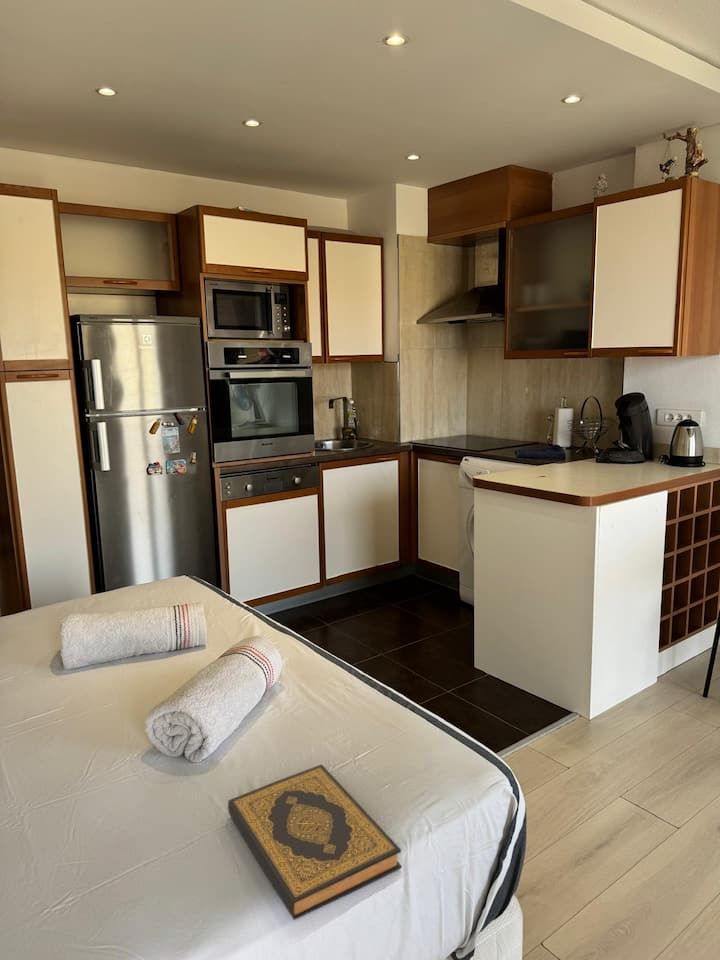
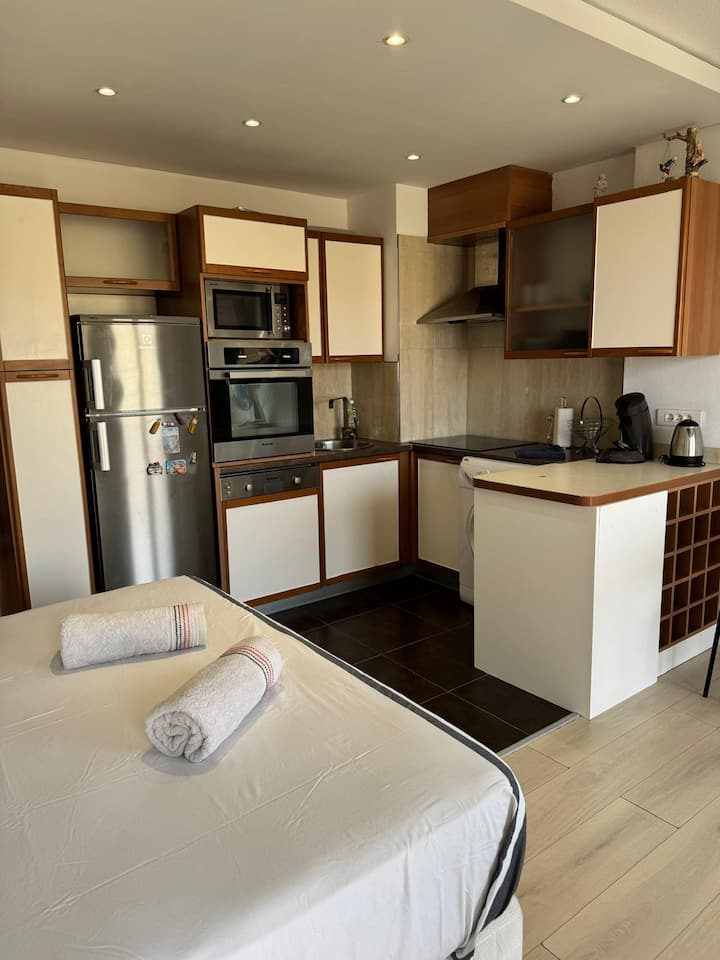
- hardback book [227,763,402,920]
